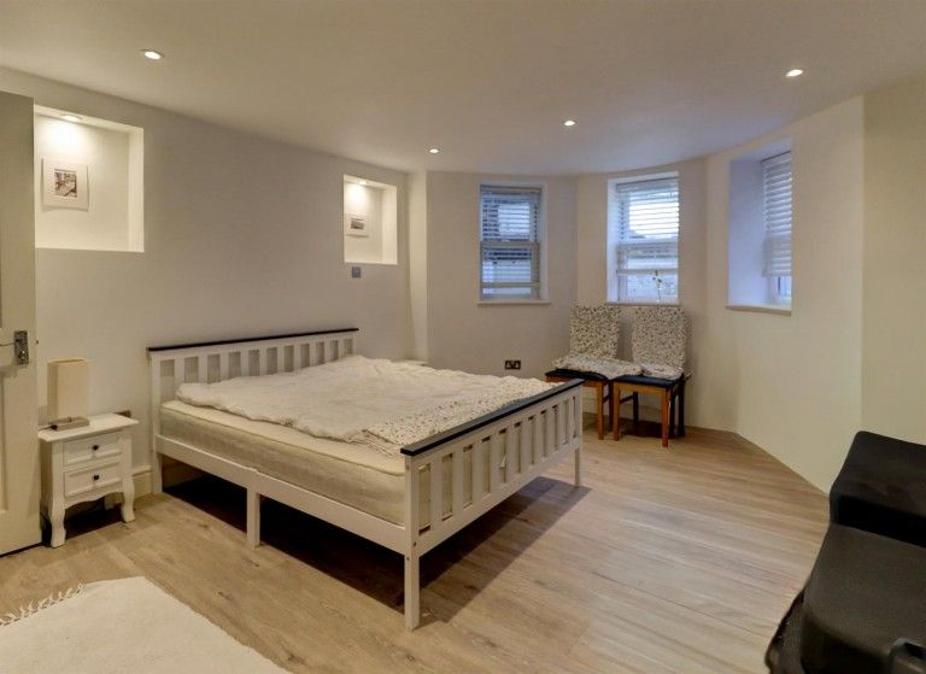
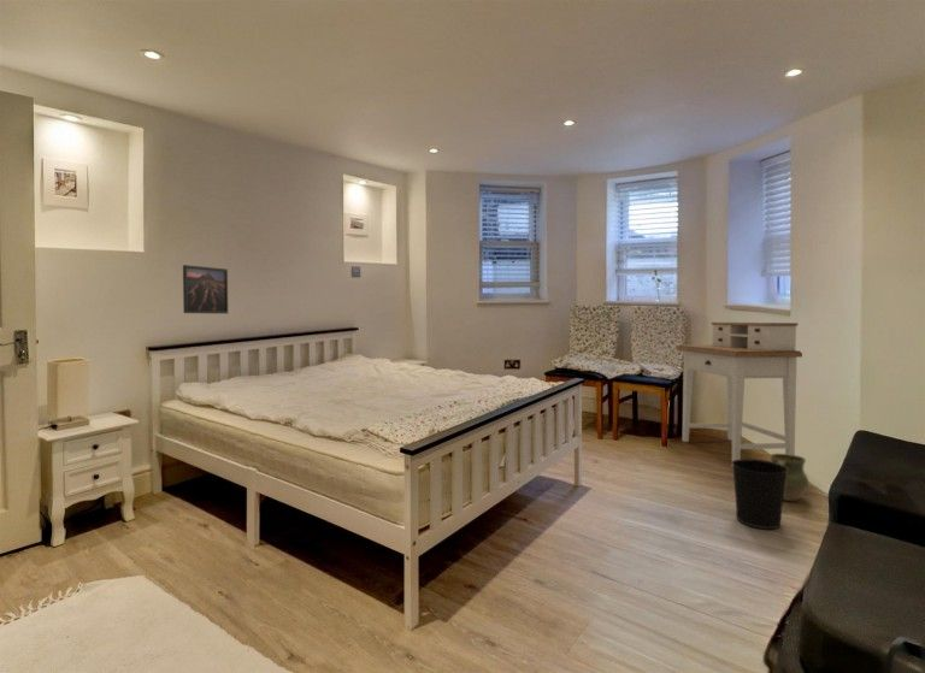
+ desk [674,321,803,468]
+ wastebasket [731,457,788,530]
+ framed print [182,264,229,314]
+ ceramic jug [770,453,809,502]
